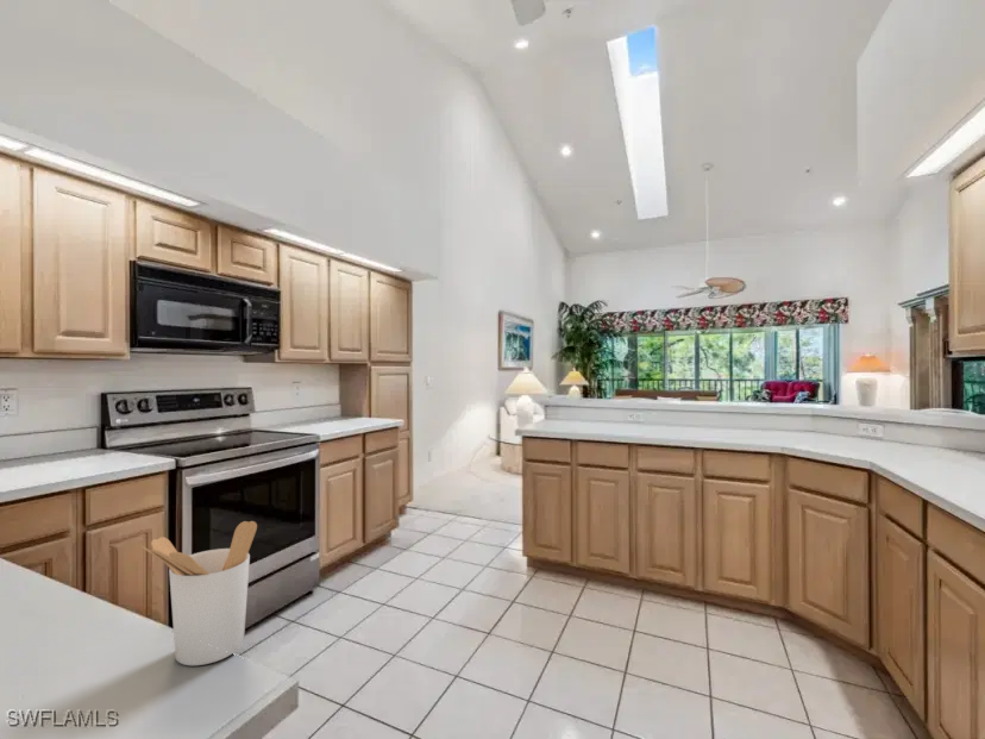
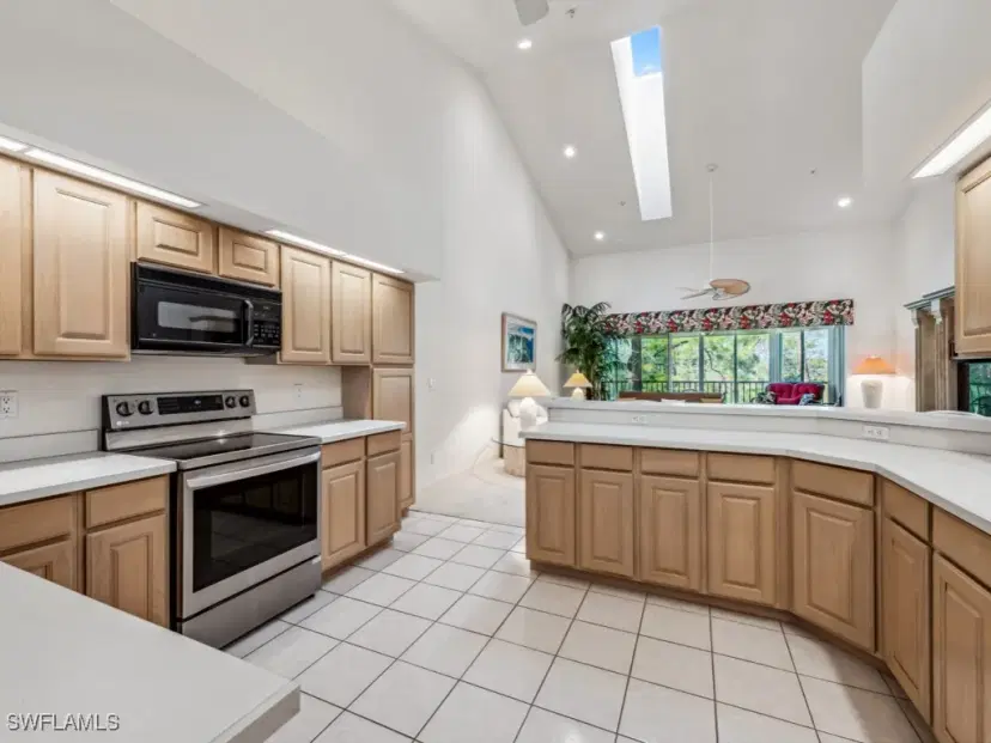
- utensil holder [140,520,258,666]
